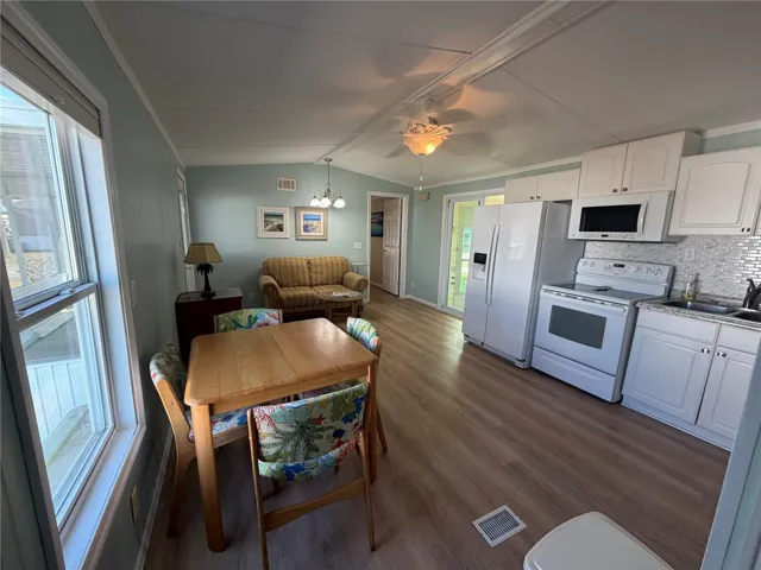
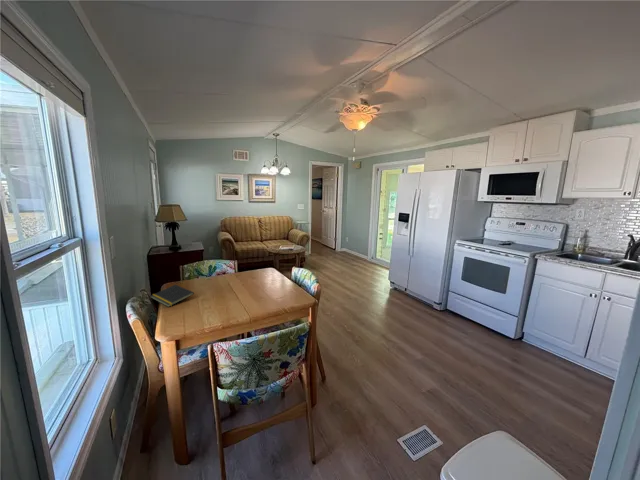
+ notepad [150,284,195,308]
